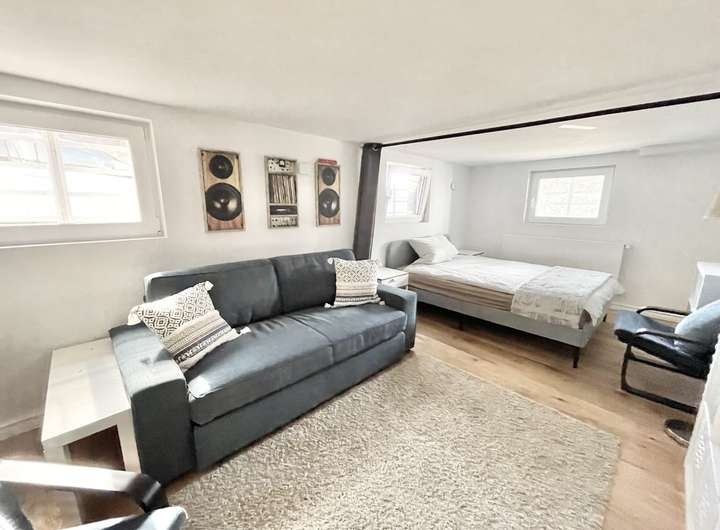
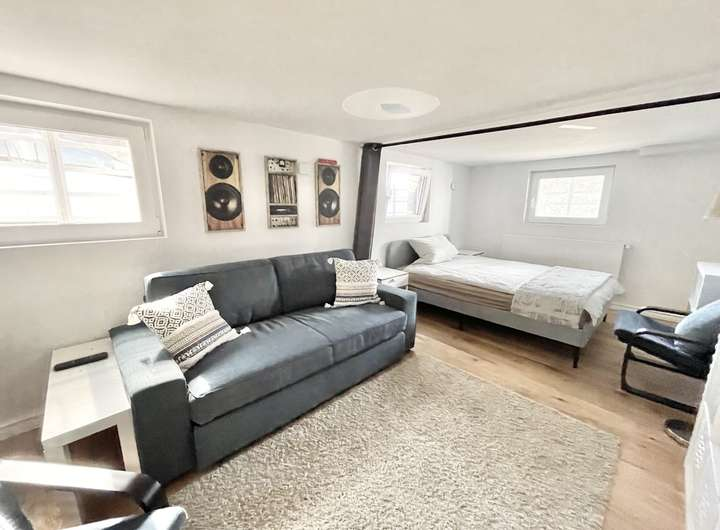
+ ceiling light [341,87,440,122]
+ remote control [53,351,109,372]
